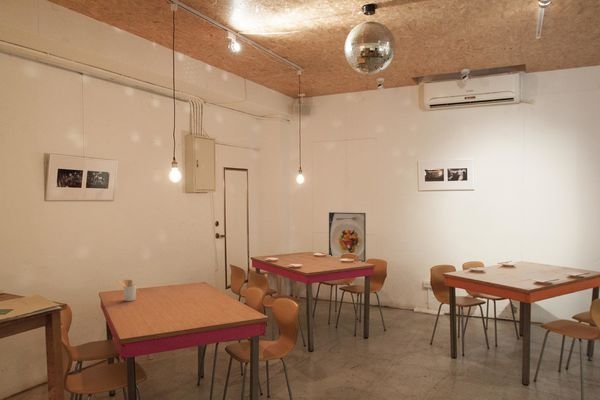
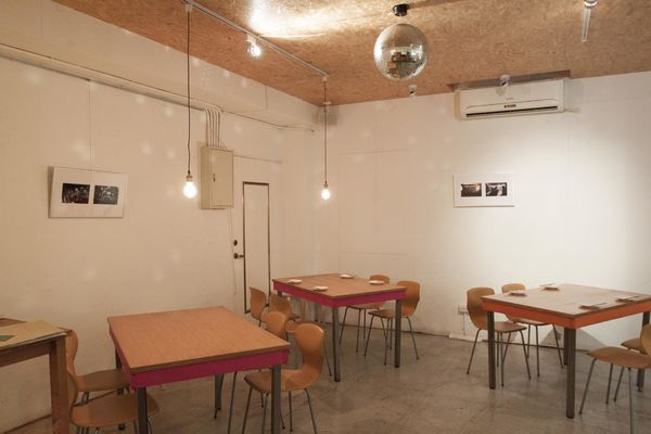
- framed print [328,211,367,262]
- utensil holder [116,279,137,302]
